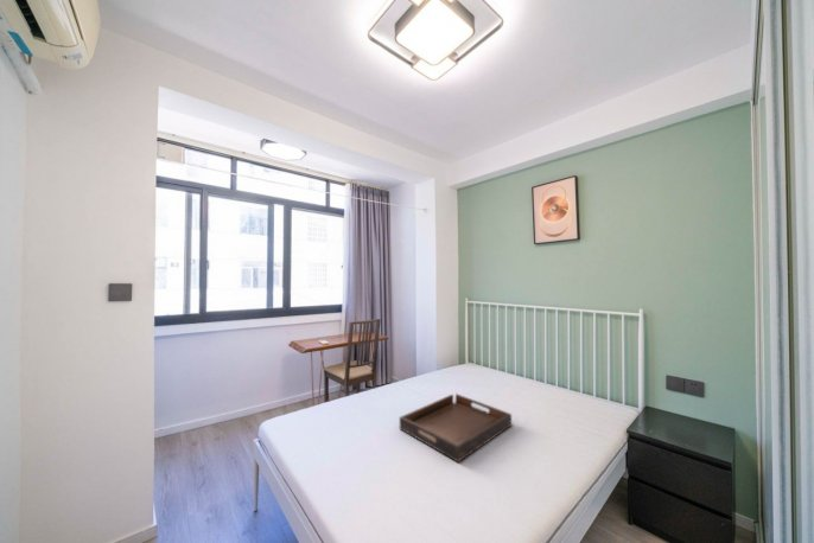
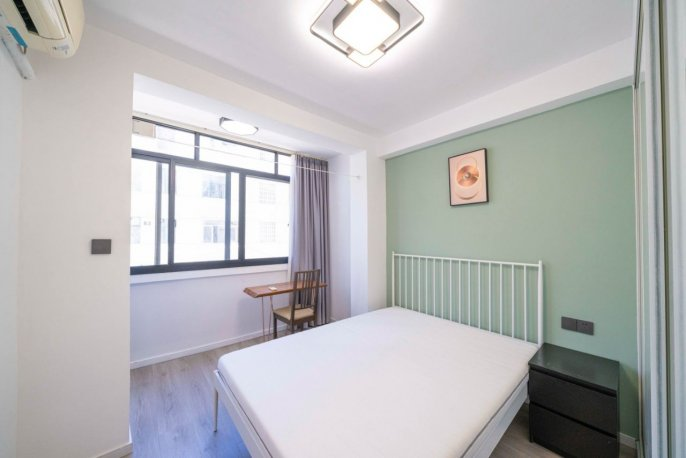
- serving tray [399,392,513,464]
